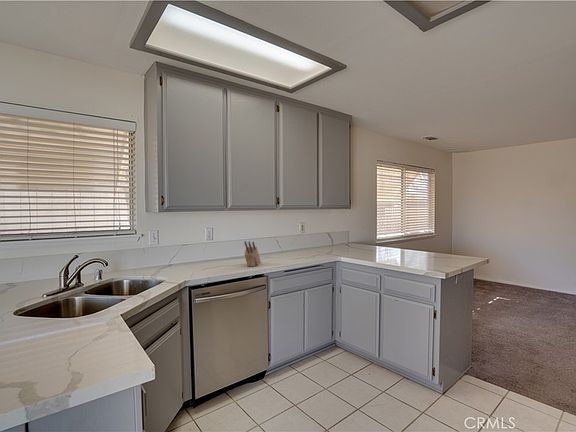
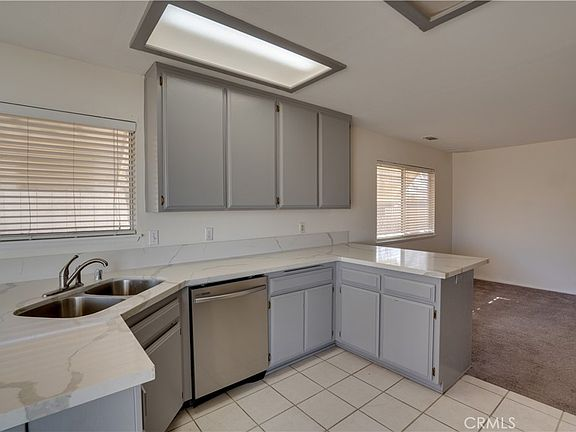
- knife block [244,240,262,267]
